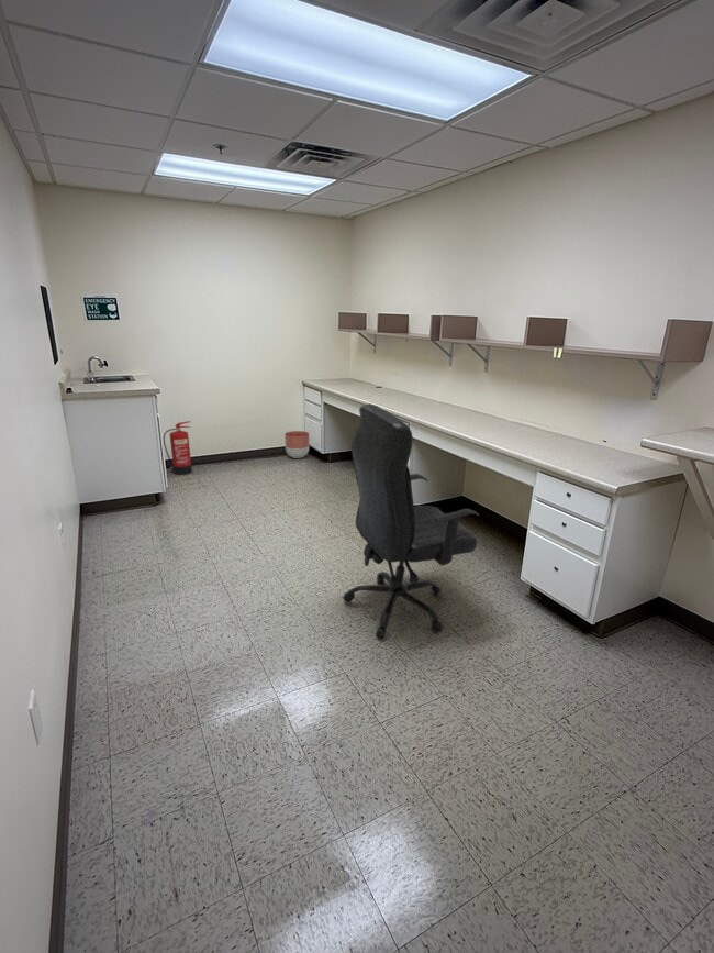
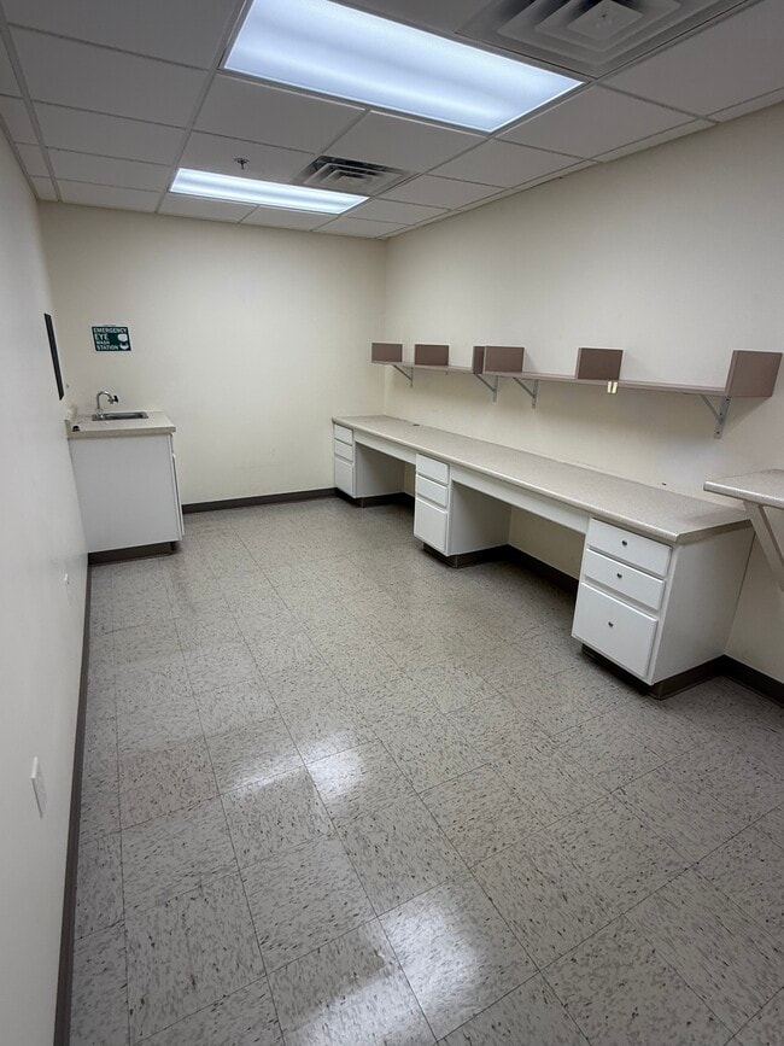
- office chair [342,402,481,640]
- fire extinguisher [163,420,193,476]
- planter [283,430,310,459]
